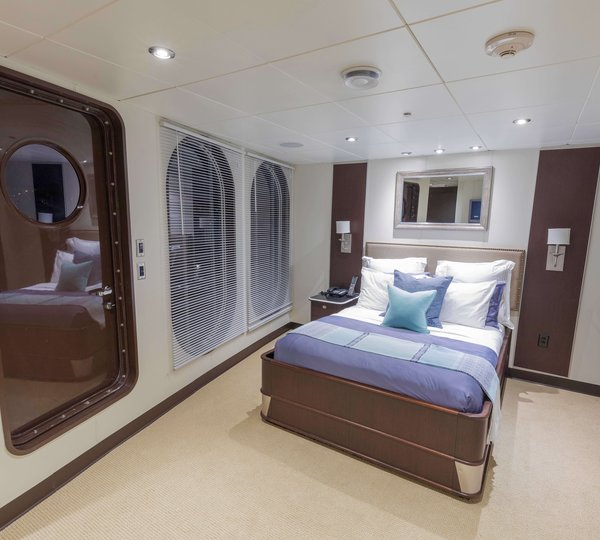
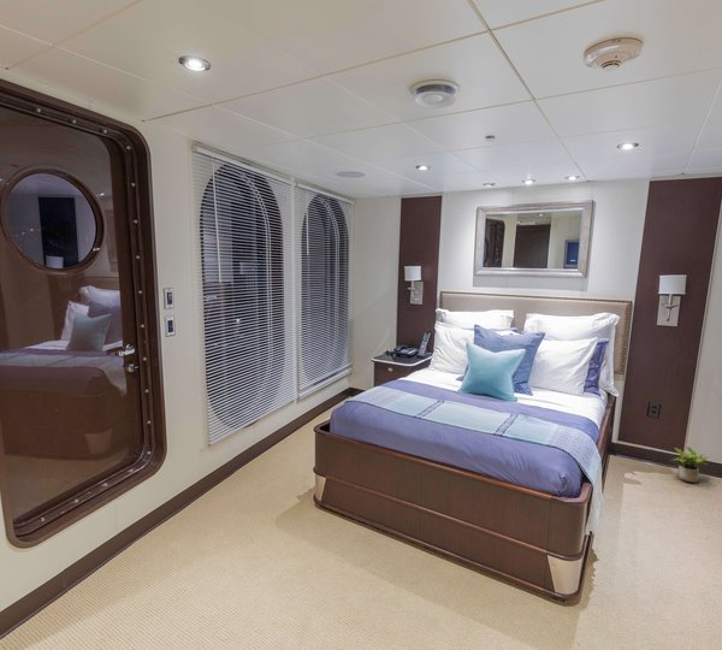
+ potted plant [669,445,709,483]
